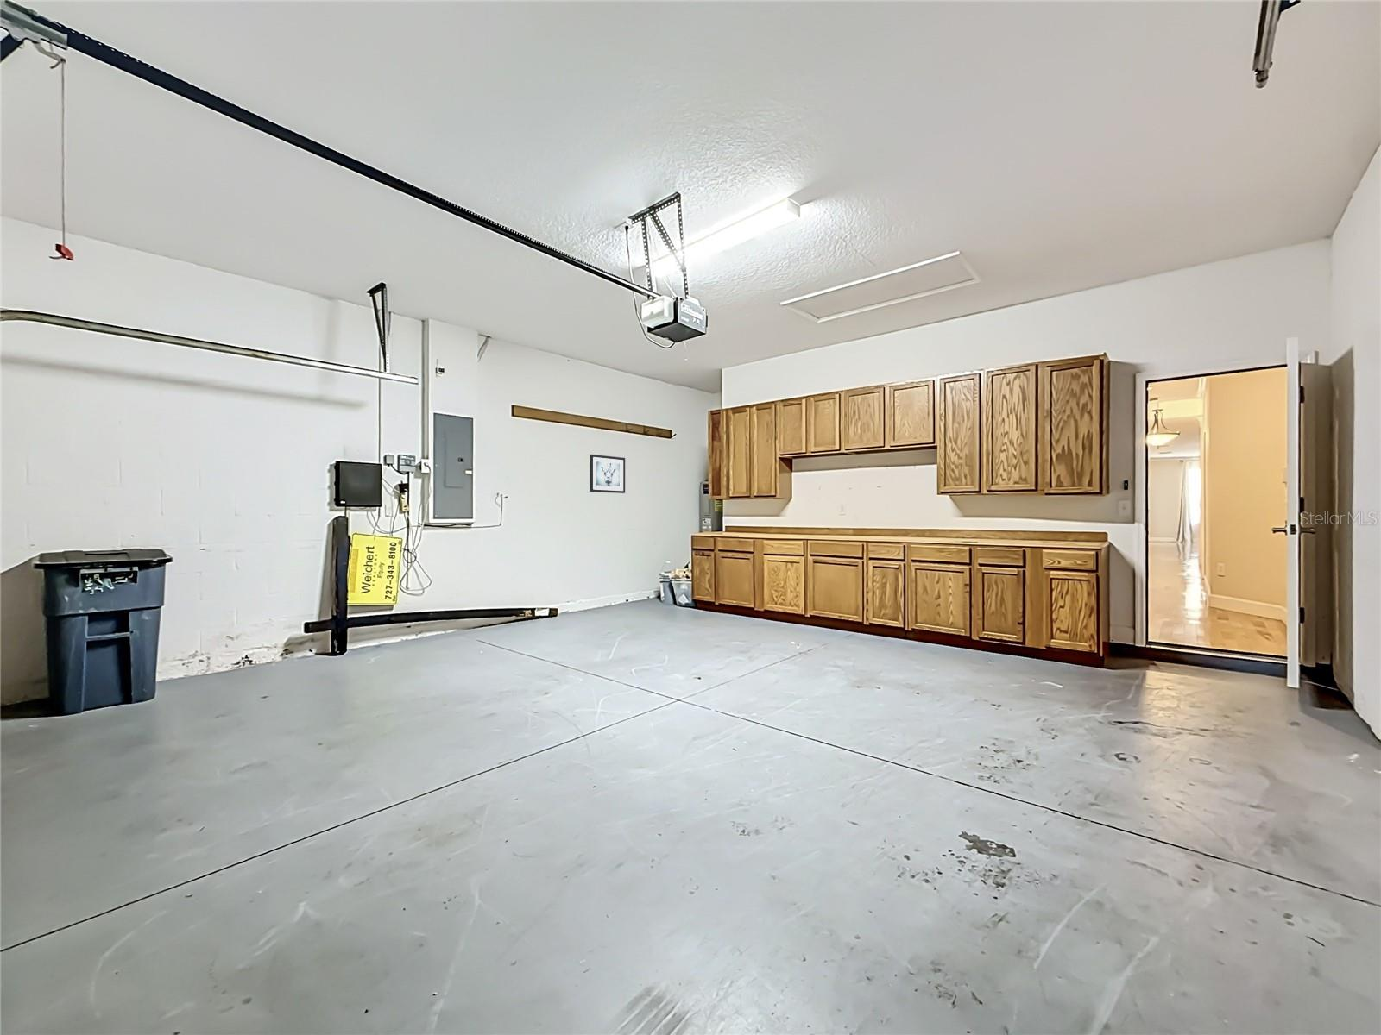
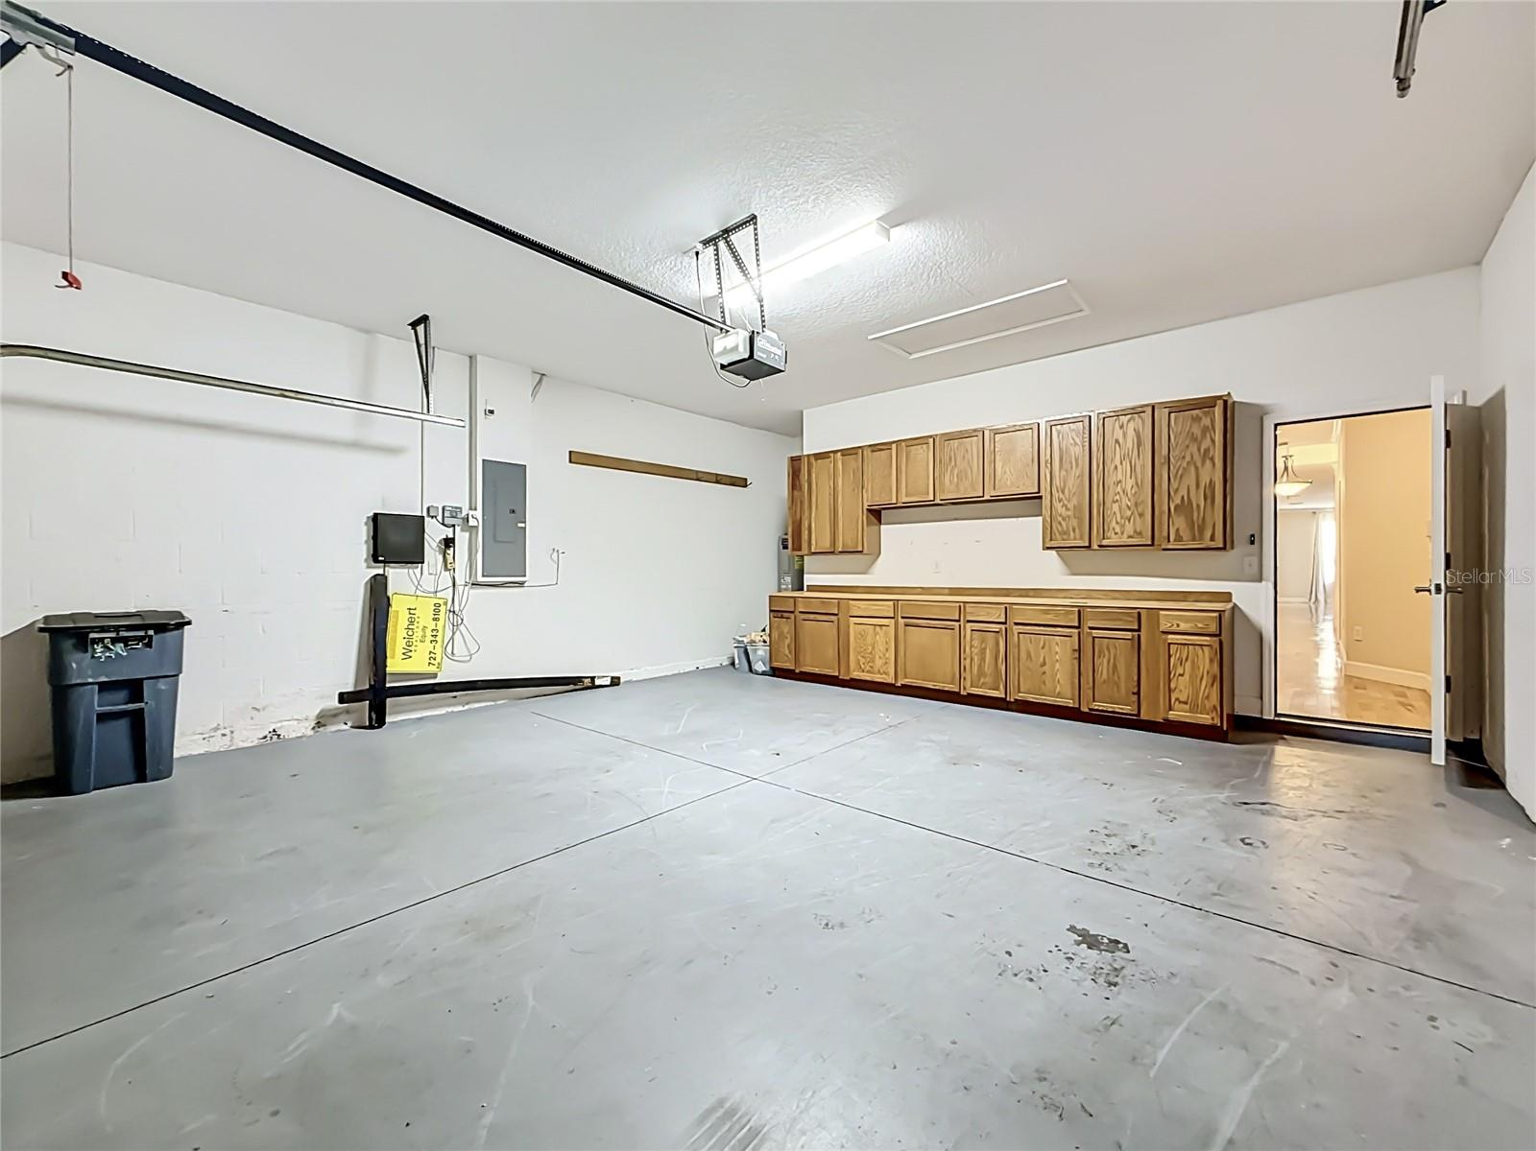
- wall art [588,453,625,495]
